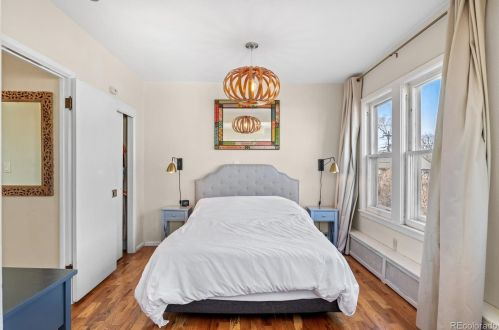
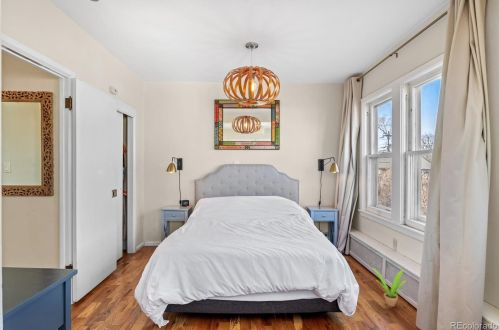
+ potted plant [372,267,407,308]
